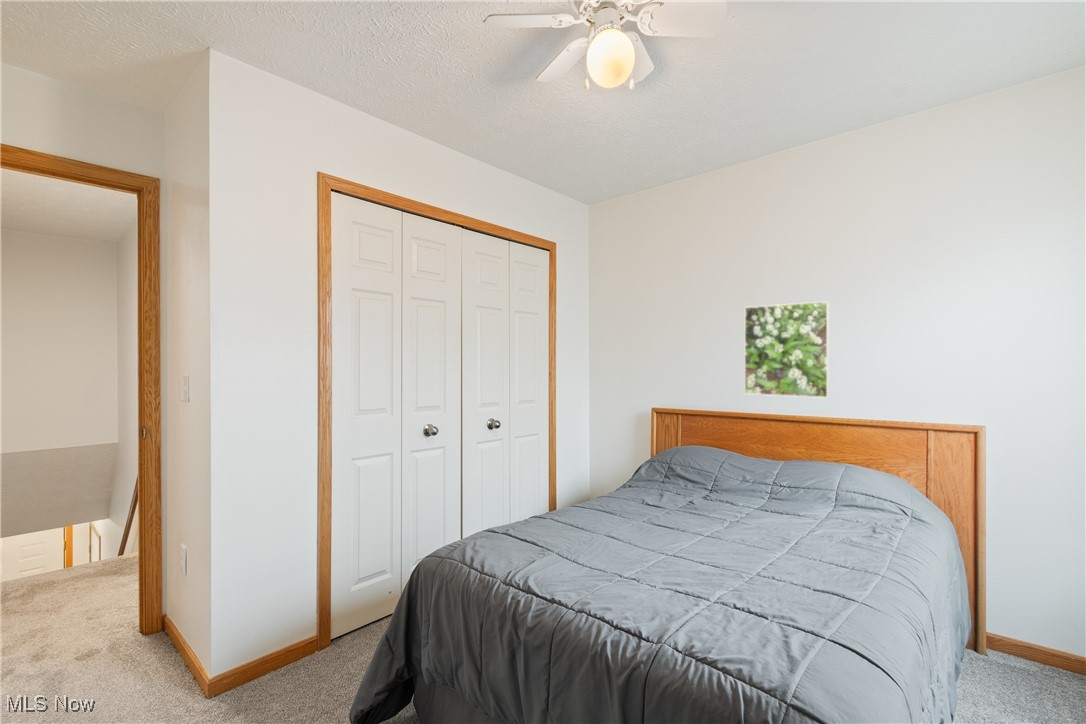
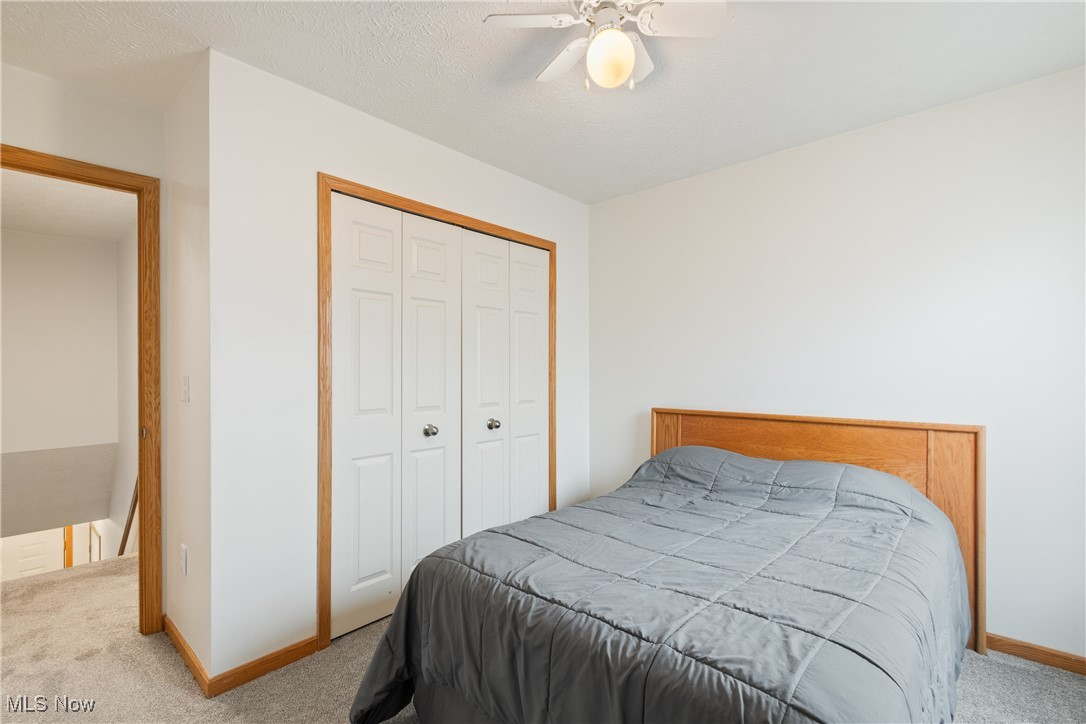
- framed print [743,300,830,399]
